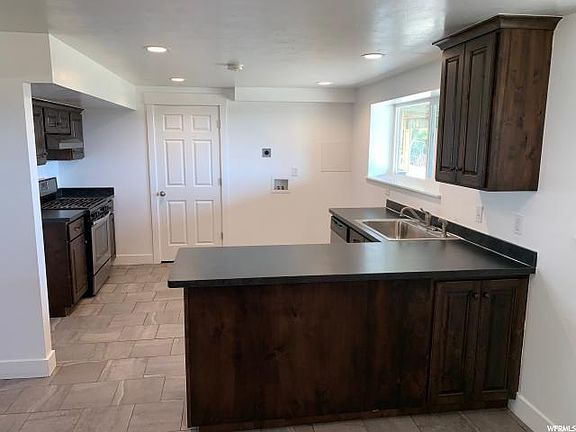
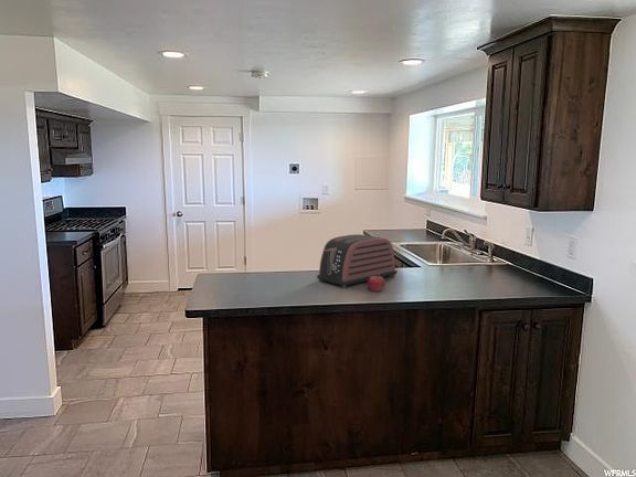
+ toaster [316,233,399,288]
+ fruit [367,274,386,293]
